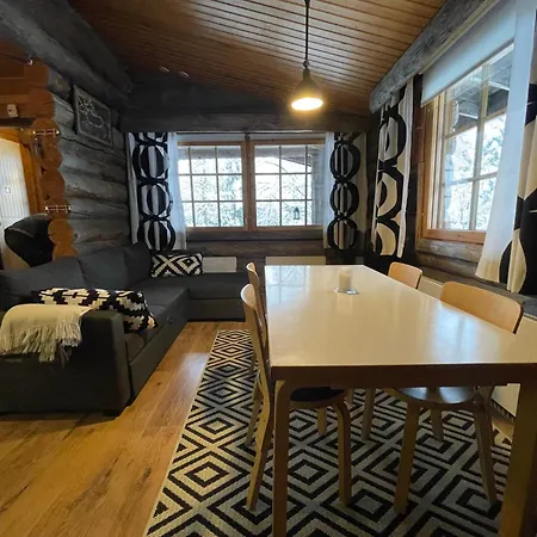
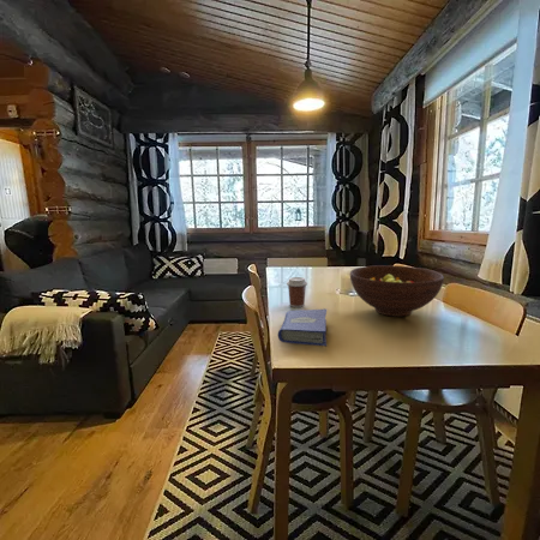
+ hardcover book [277,308,328,347]
+ coffee cup [286,276,308,308]
+ fruit bowl [349,264,445,318]
